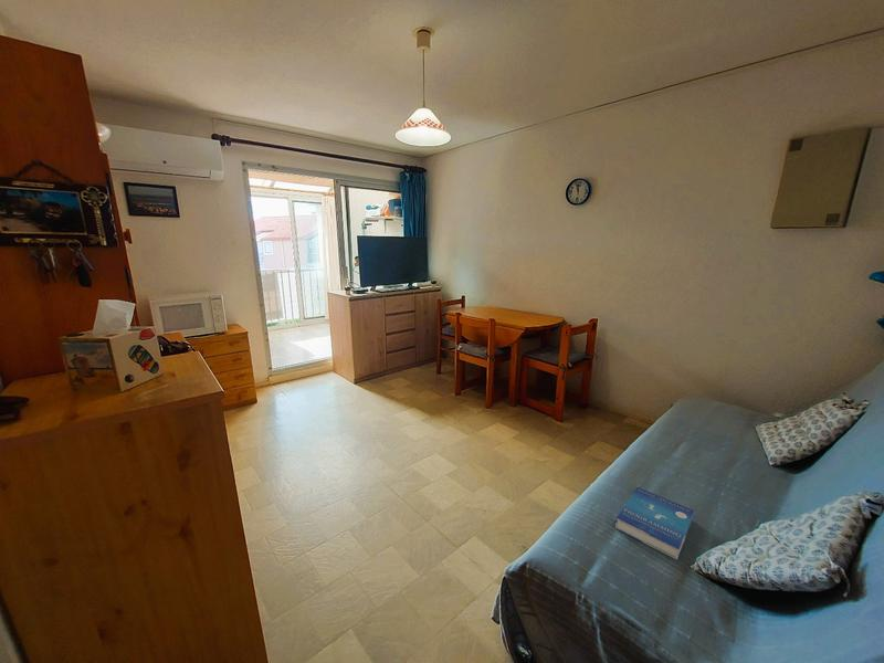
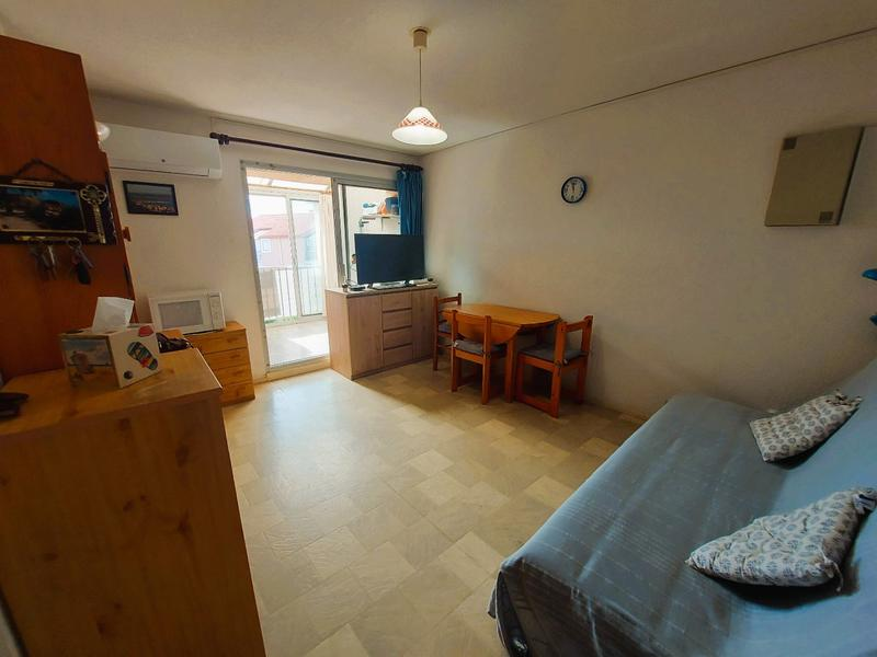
- book [614,486,695,560]
